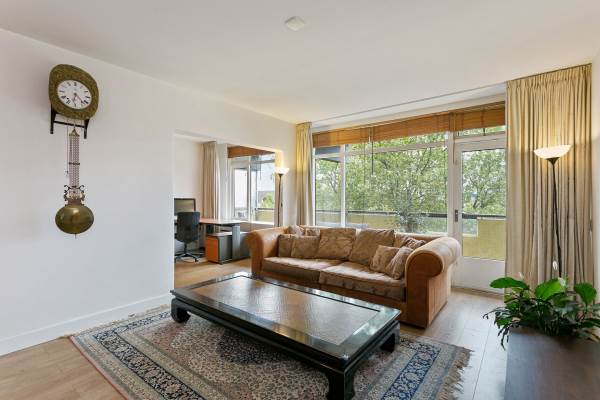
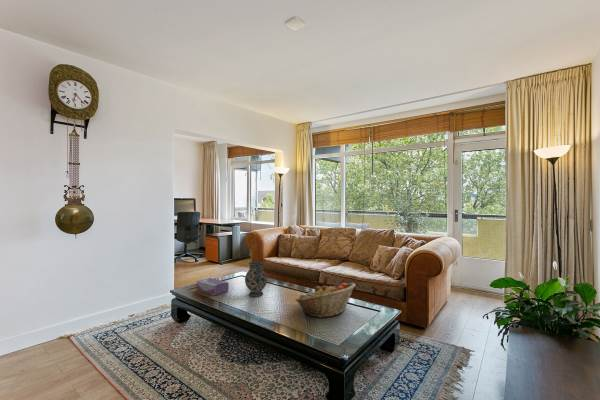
+ fruit basket [294,282,357,318]
+ tissue box [196,277,230,296]
+ ewer [244,260,268,297]
